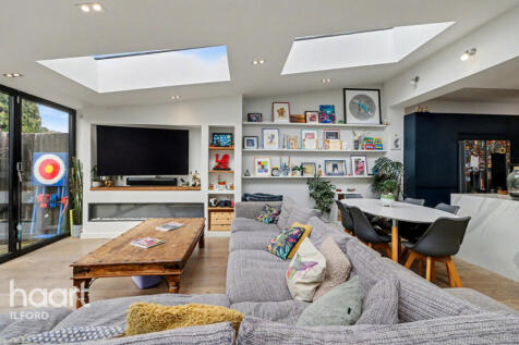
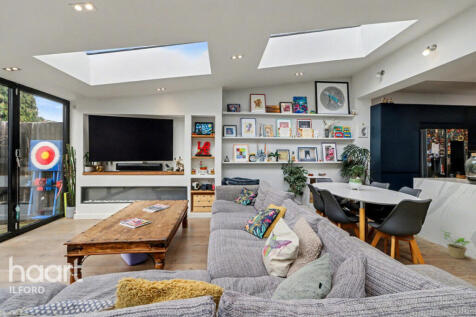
+ potted plant [441,229,471,260]
